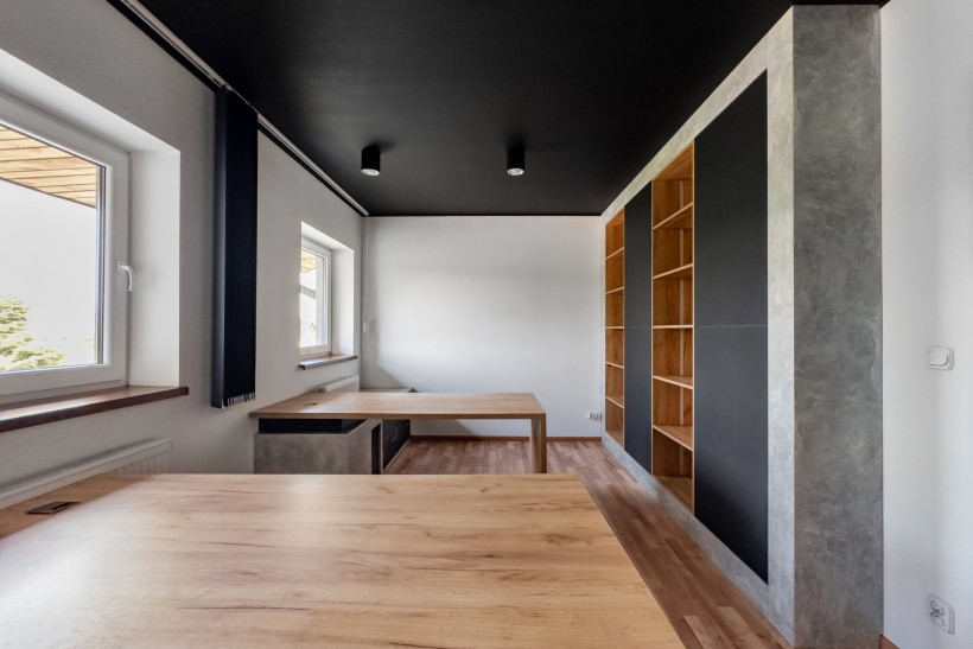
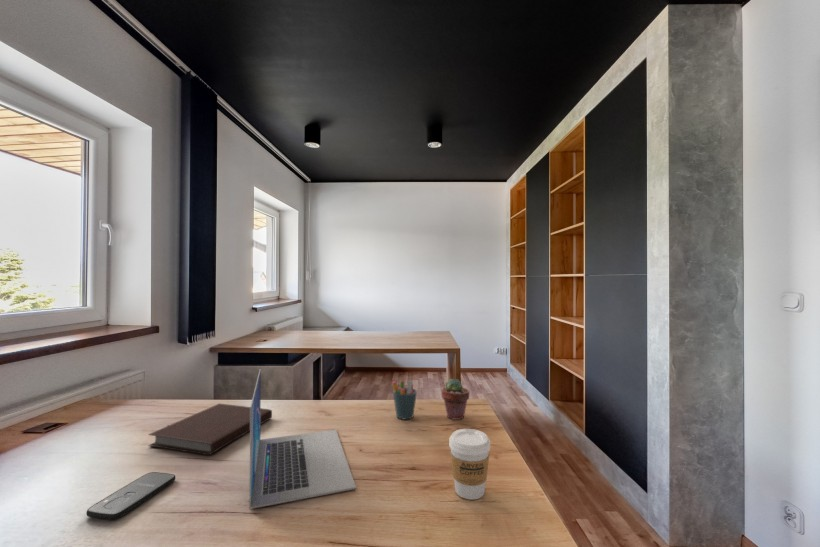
+ coffee cup [448,428,492,501]
+ smartphone [86,471,176,521]
+ pen holder [391,380,418,420]
+ potted succulent [441,378,471,421]
+ notebook [147,403,273,456]
+ laptop [248,368,357,510]
